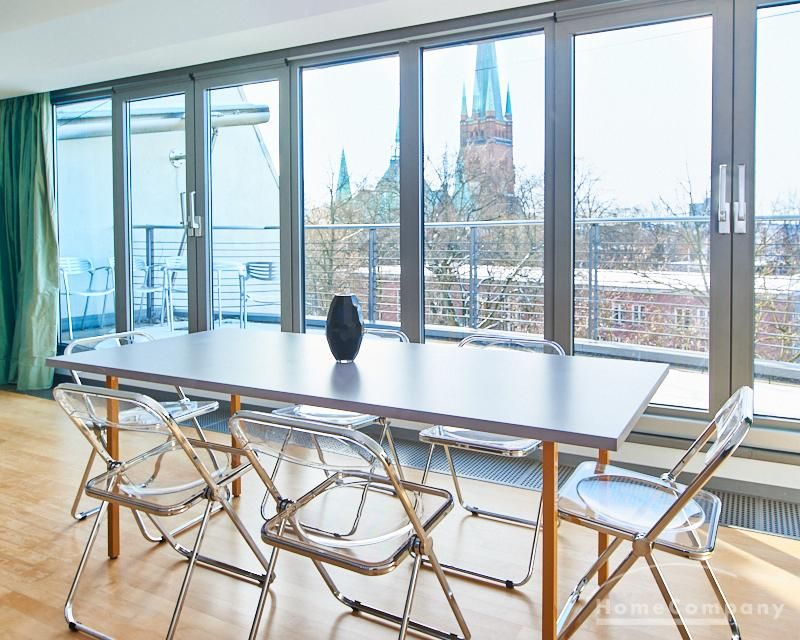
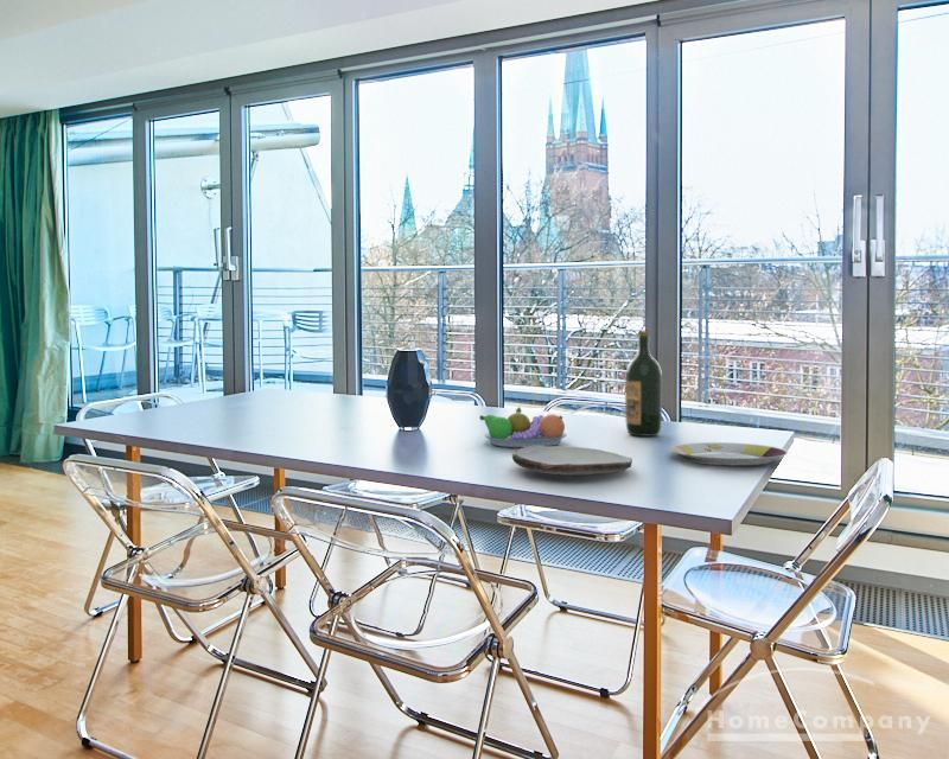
+ plate [669,441,789,466]
+ fruit bowl [478,406,568,448]
+ plate [511,446,633,477]
+ wine bottle [624,330,663,438]
